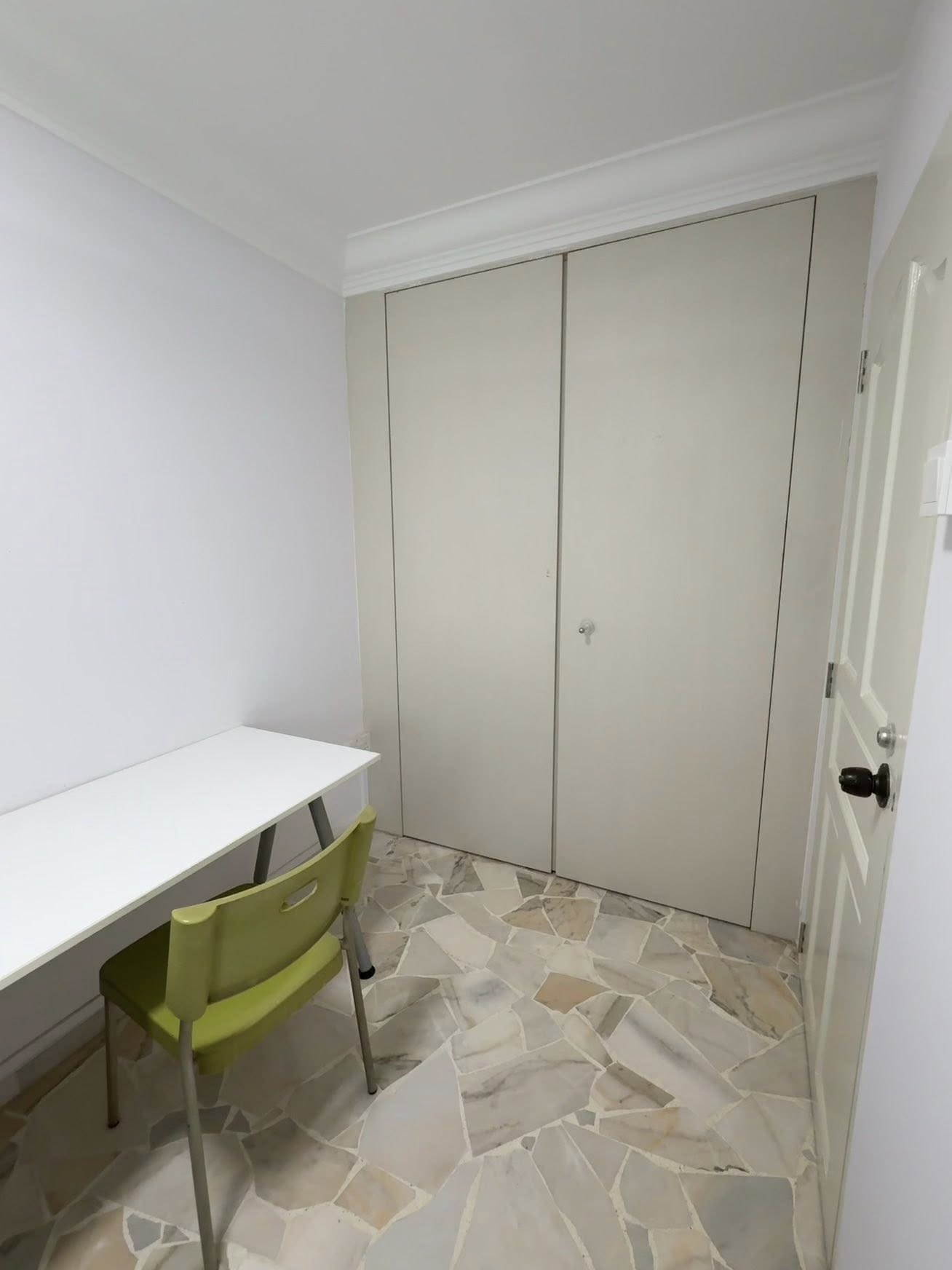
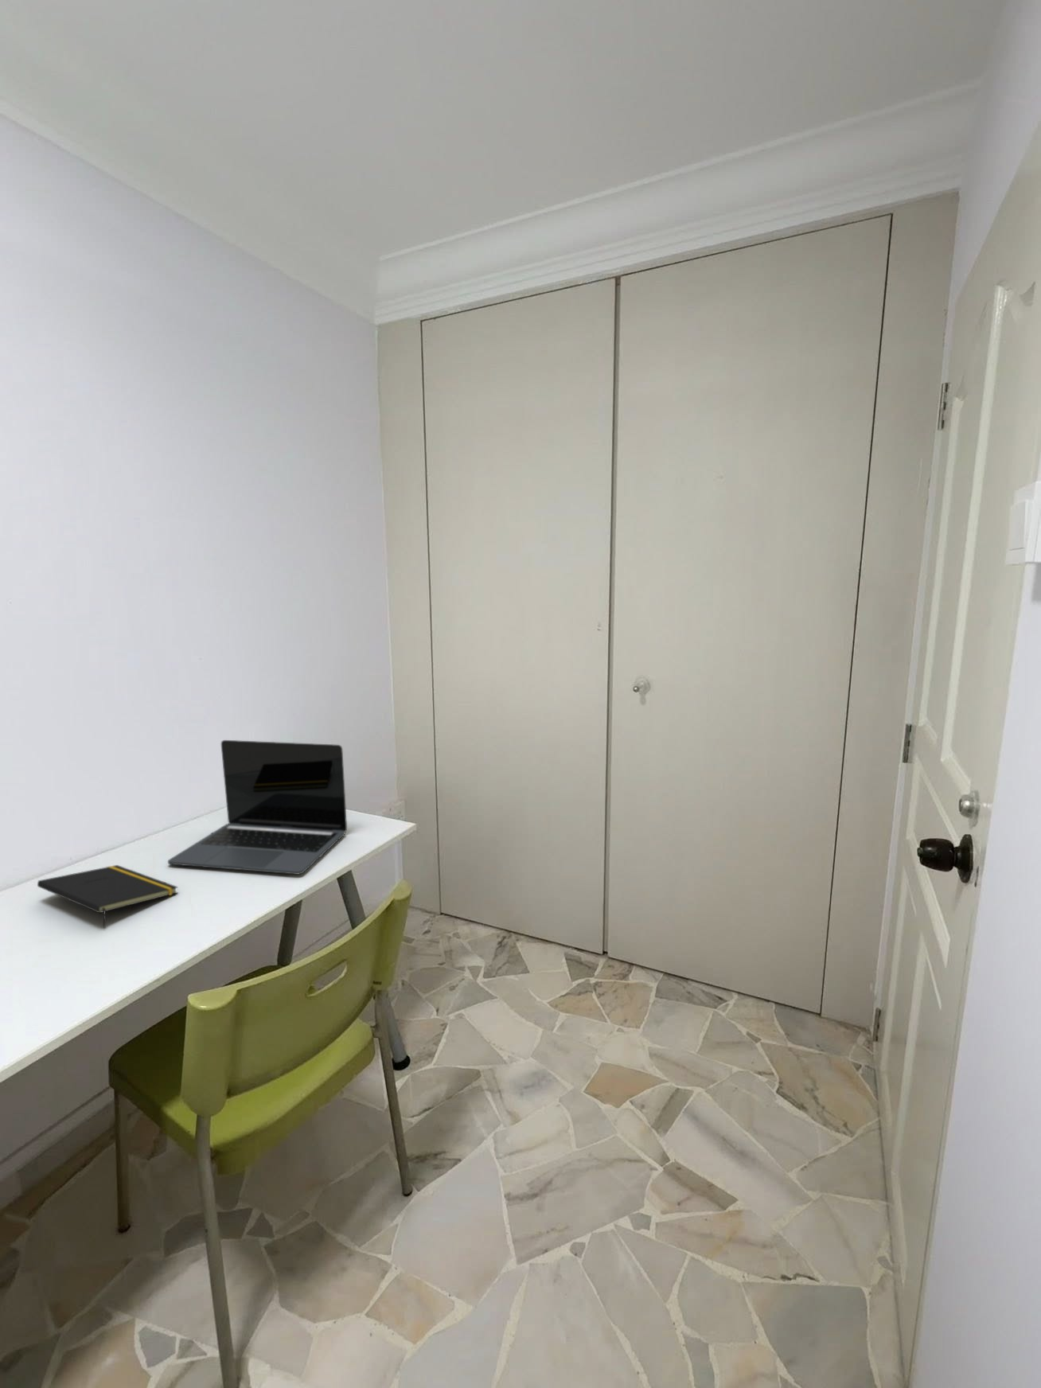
+ notepad [36,864,178,930]
+ laptop [167,740,348,875]
